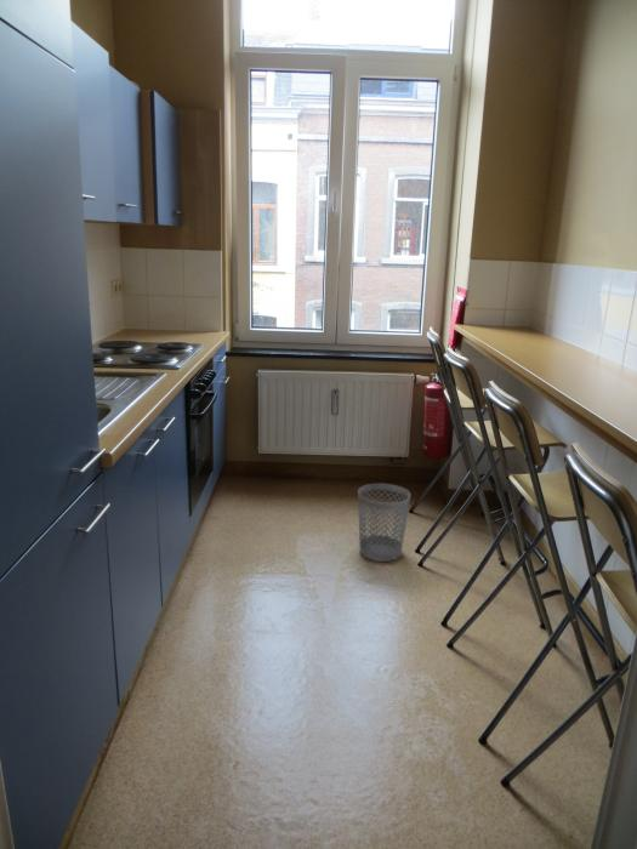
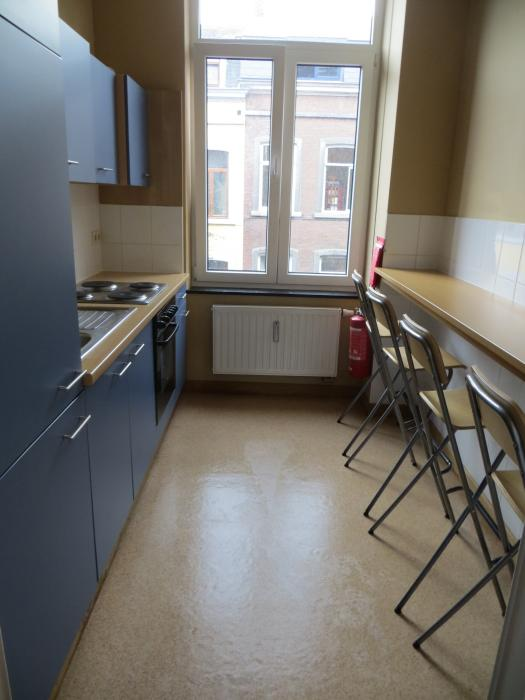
- wastebasket [357,483,411,563]
